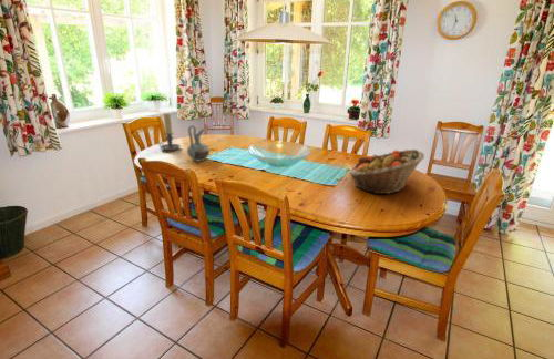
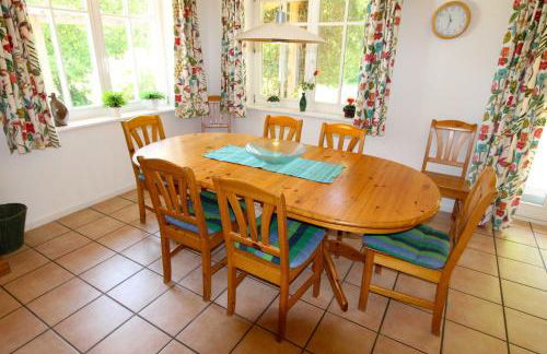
- candle holder [158,112,182,152]
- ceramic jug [186,124,211,162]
- fruit basket [348,148,425,195]
